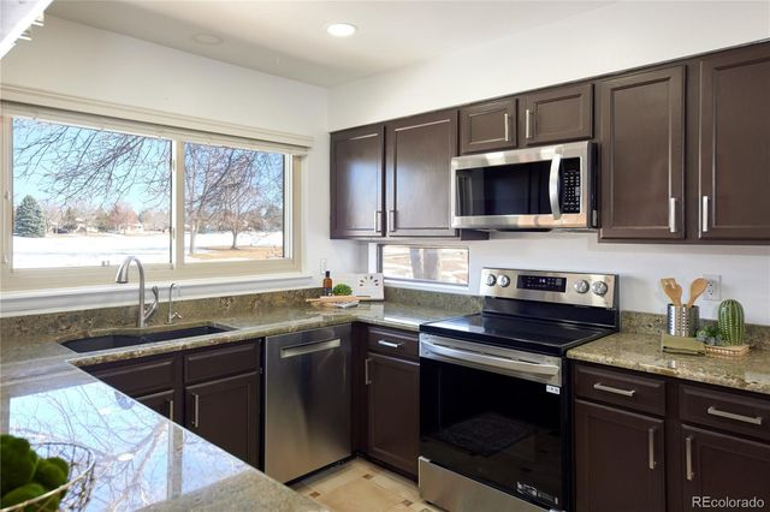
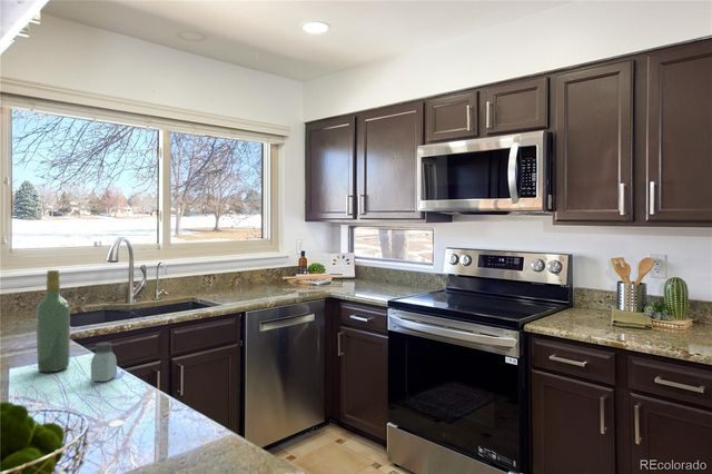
+ saltshaker [90,342,118,383]
+ wine bottle [36,269,71,373]
